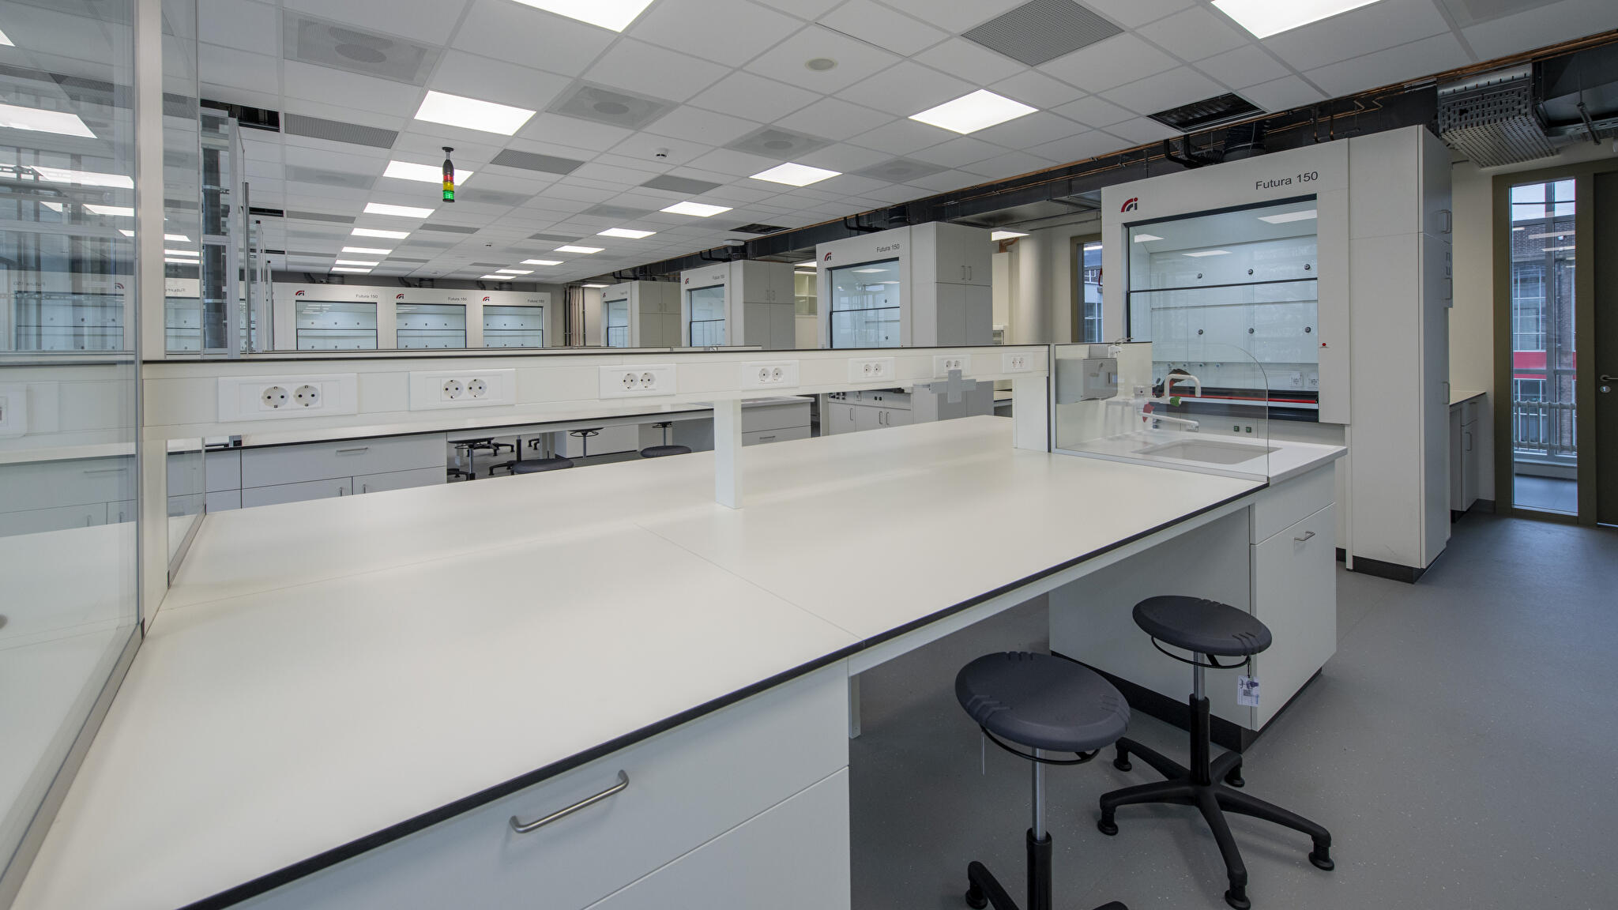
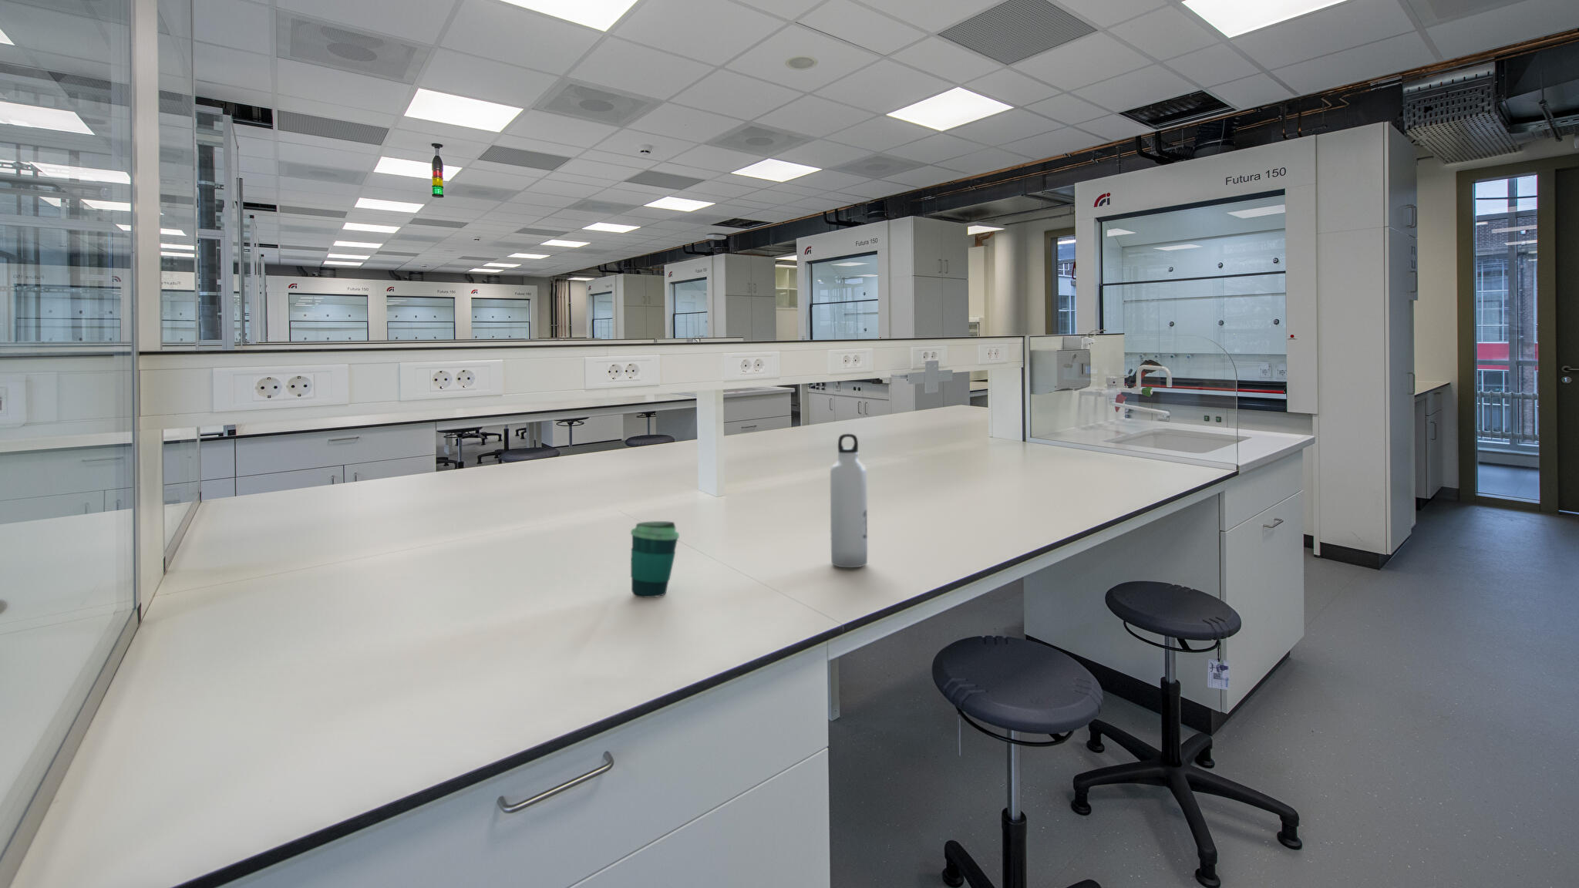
+ cup [630,520,680,599]
+ water bottle [830,433,869,568]
